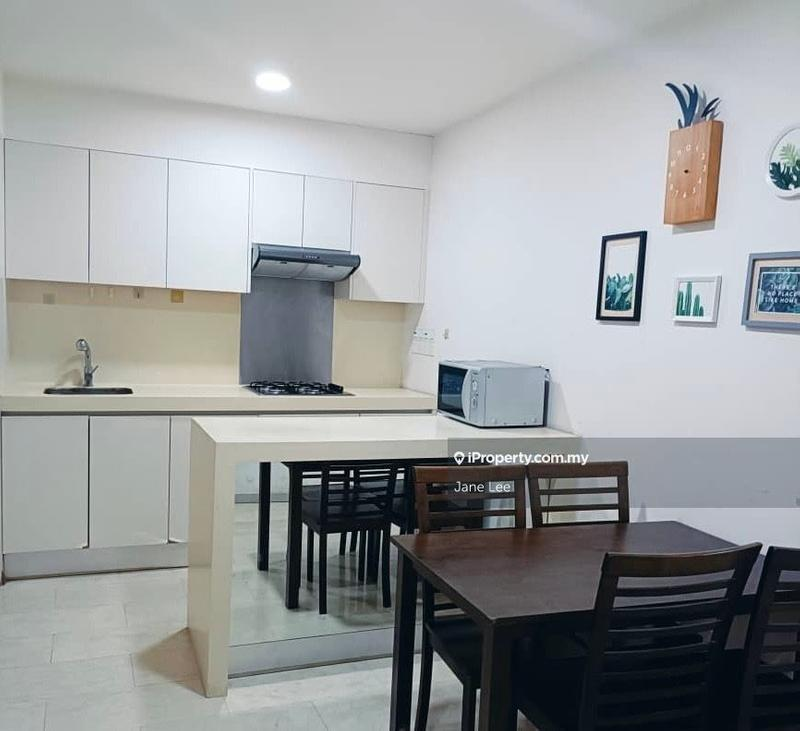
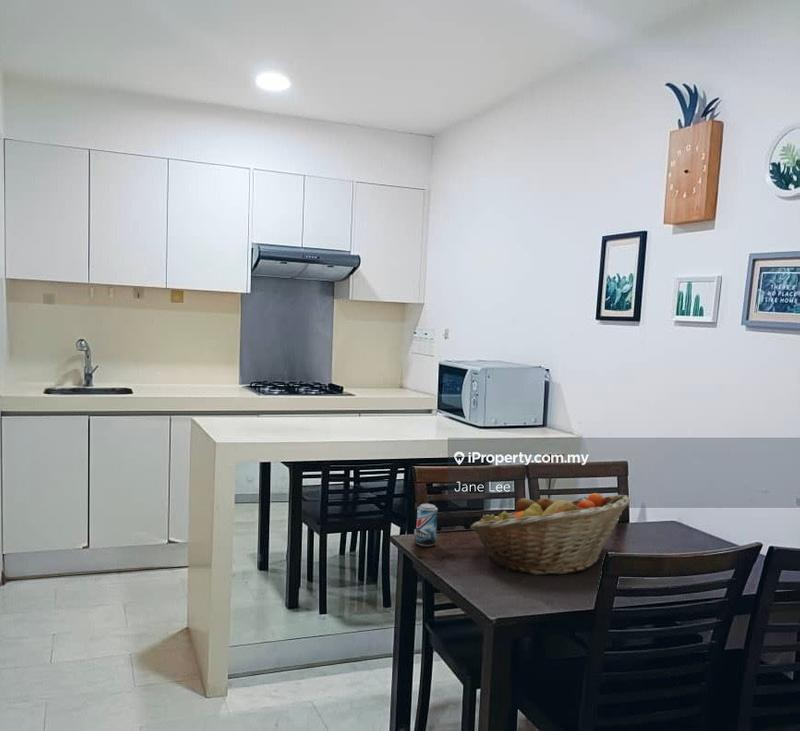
+ beer can [415,503,439,548]
+ fruit basket [470,492,631,576]
